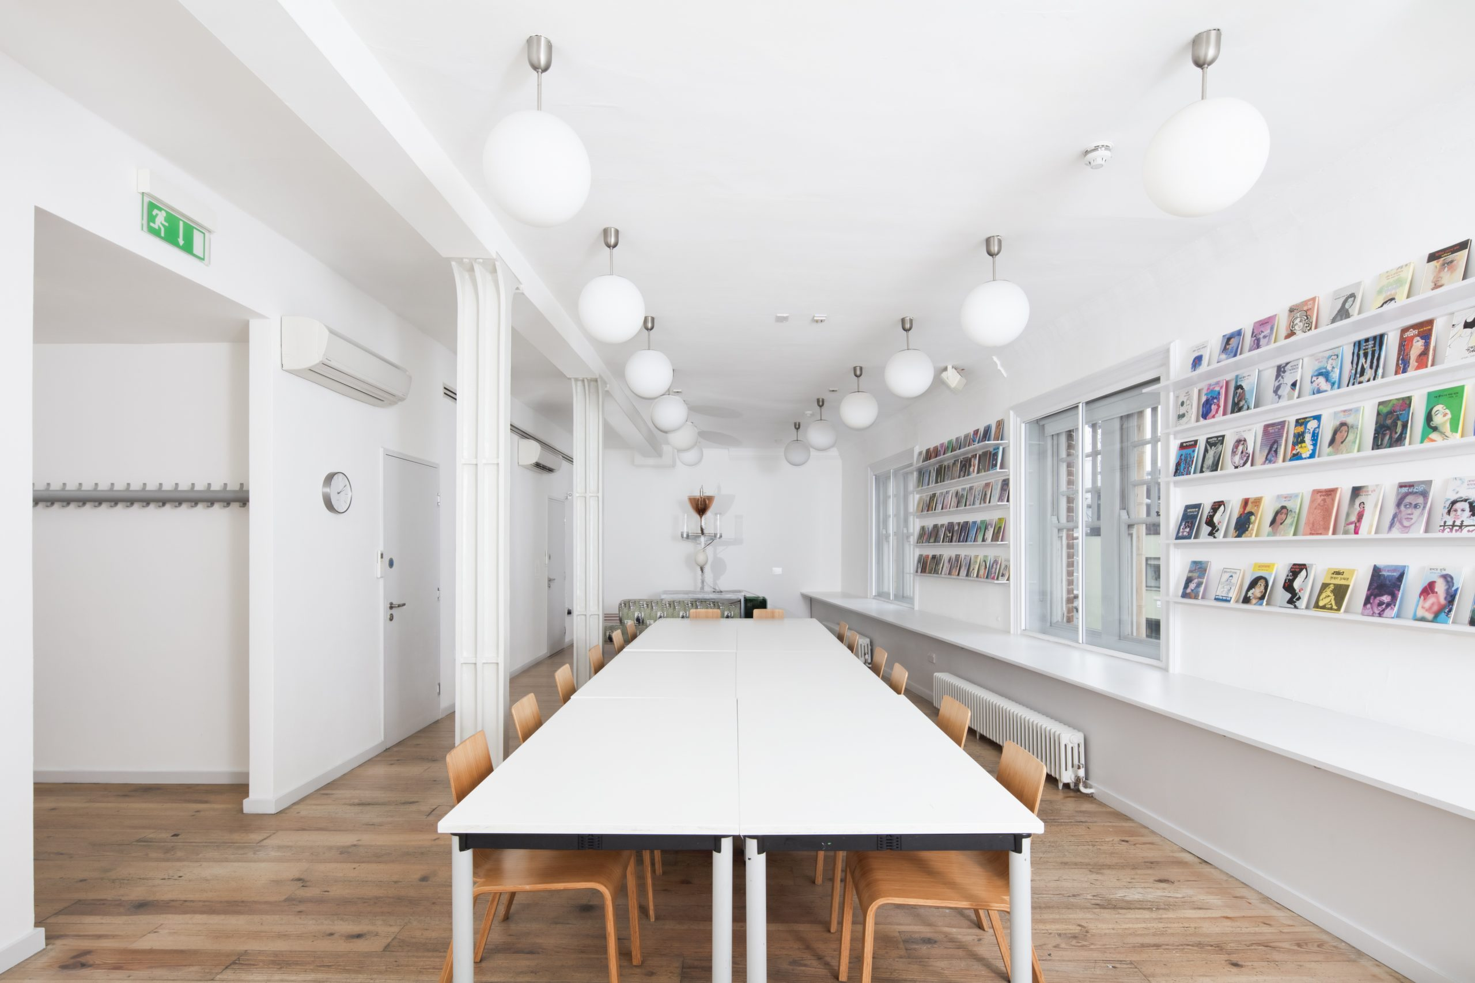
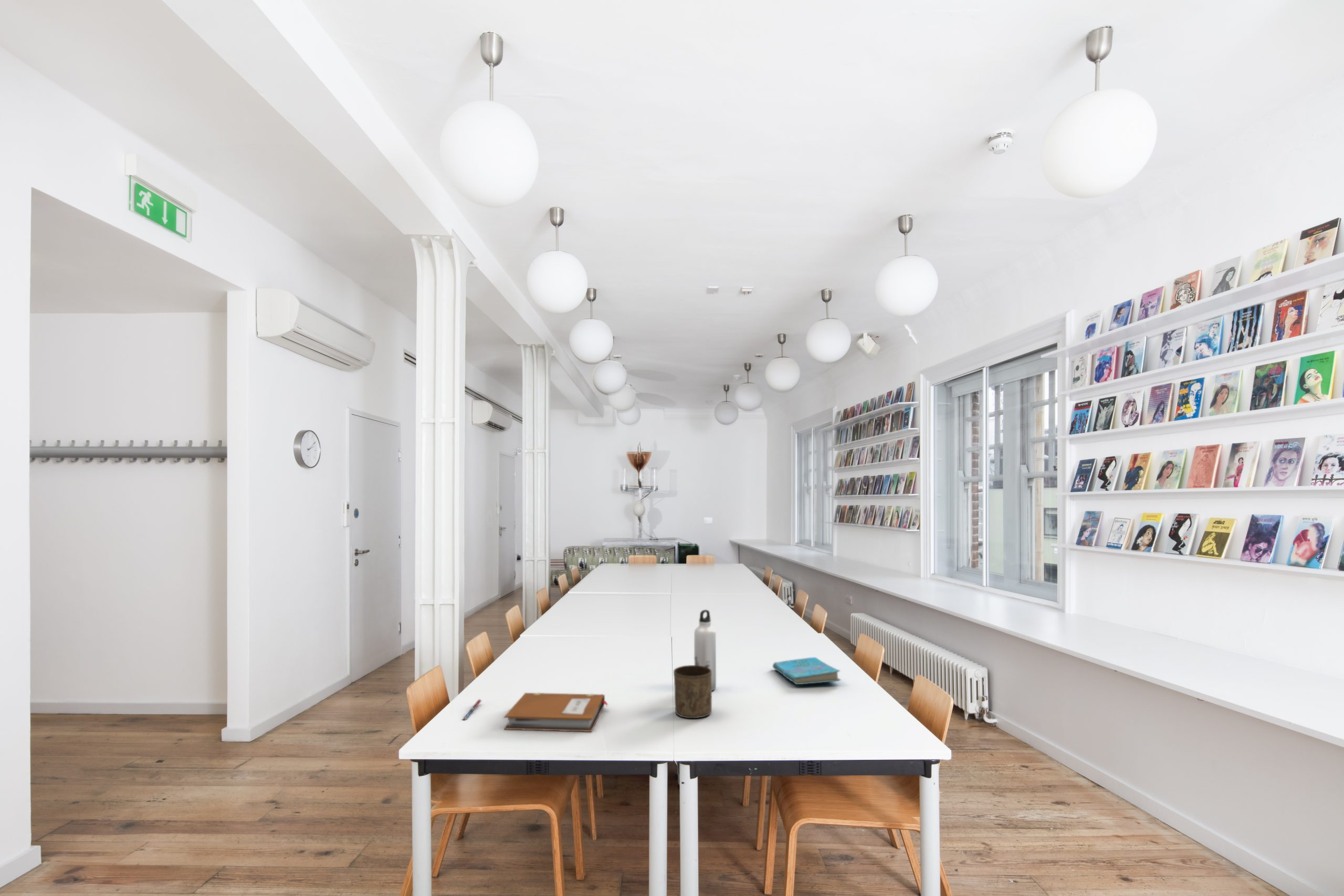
+ cover [772,657,842,685]
+ notebook [503,692,608,732]
+ pen [462,699,482,721]
+ water bottle [694,609,717,691]
+ cup [673,665,712,719]
